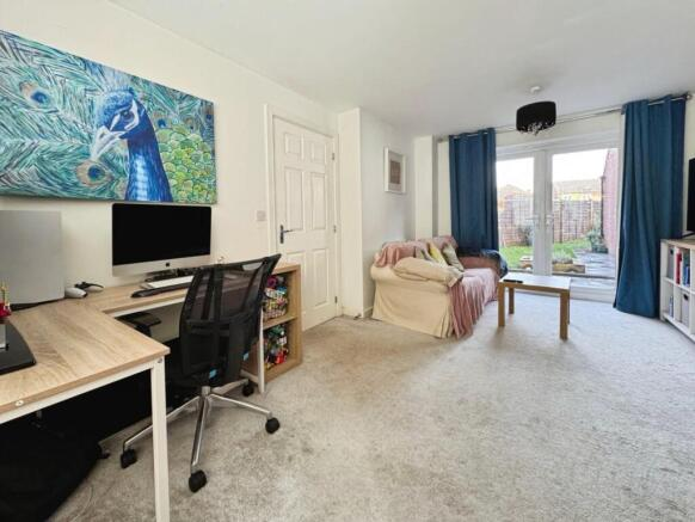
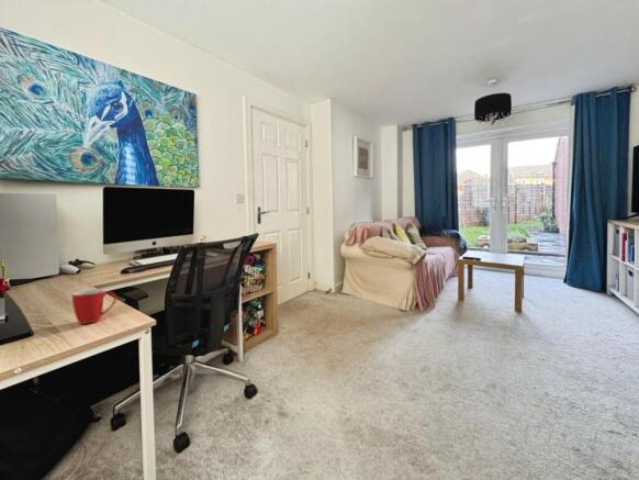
+ mug [70,289,117,325]
